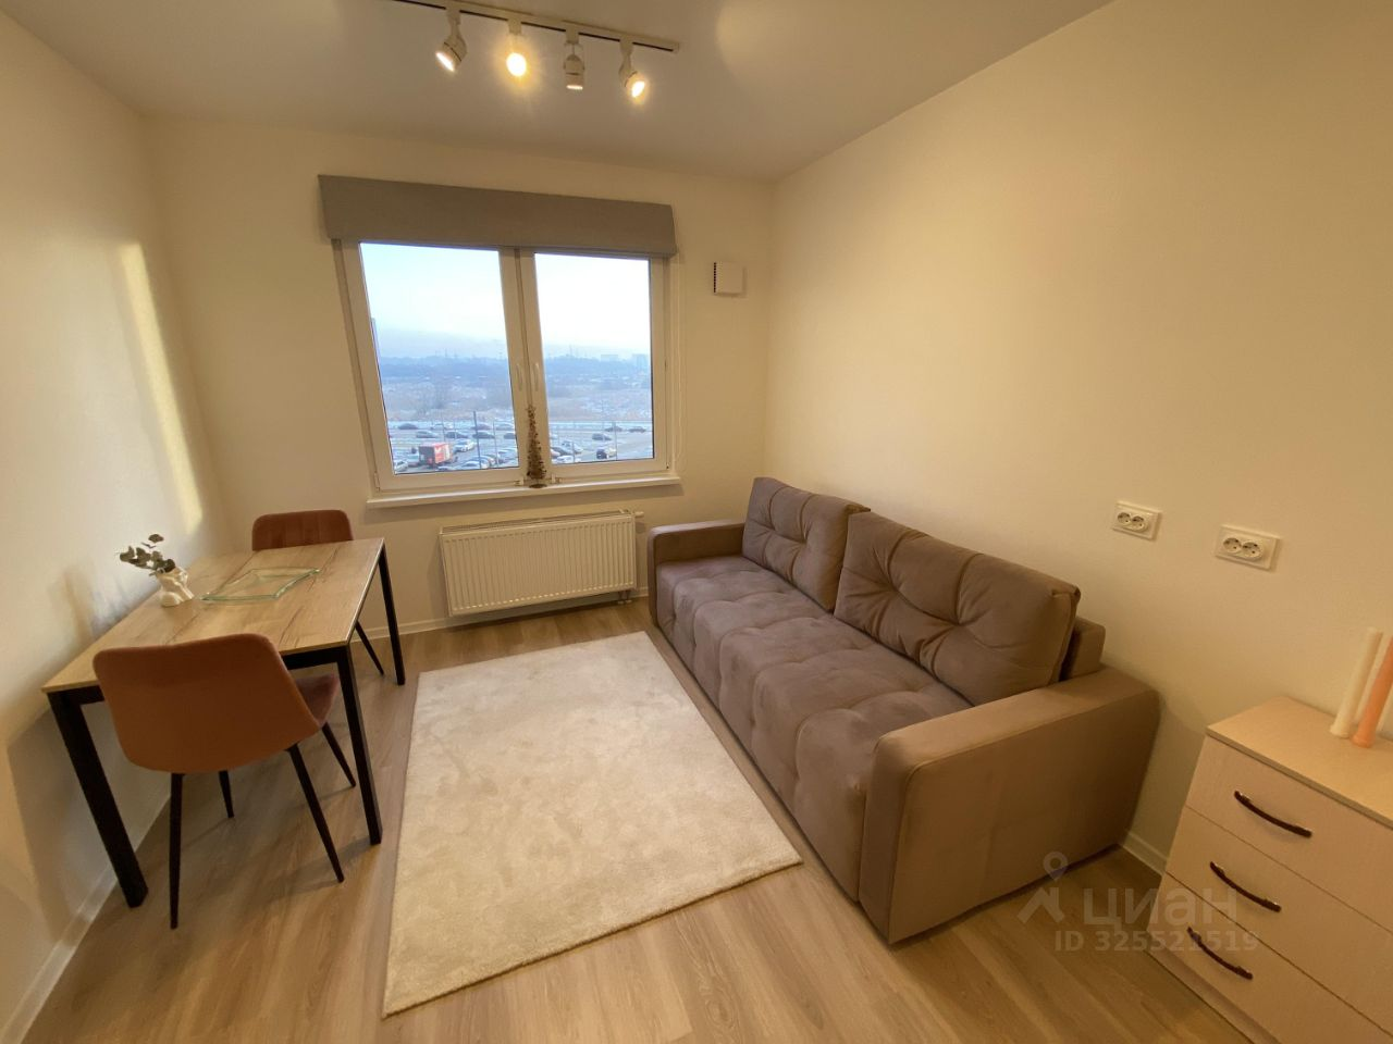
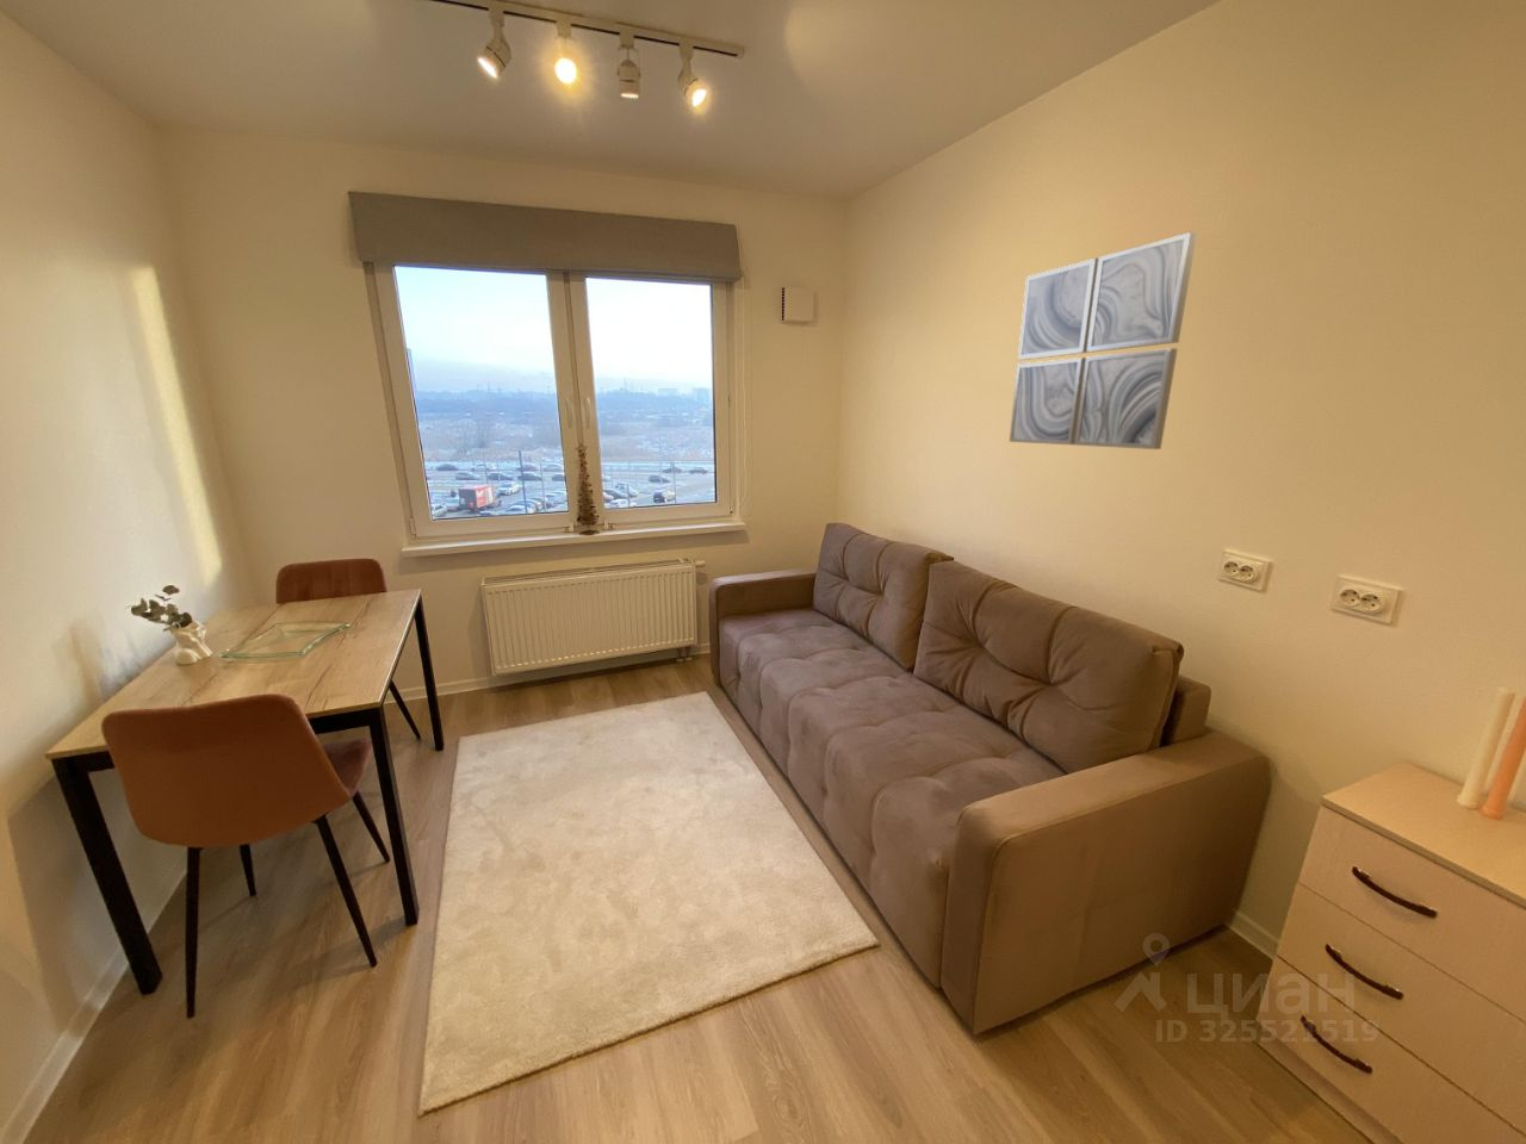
+ wall art [1008,231,1198,451]
